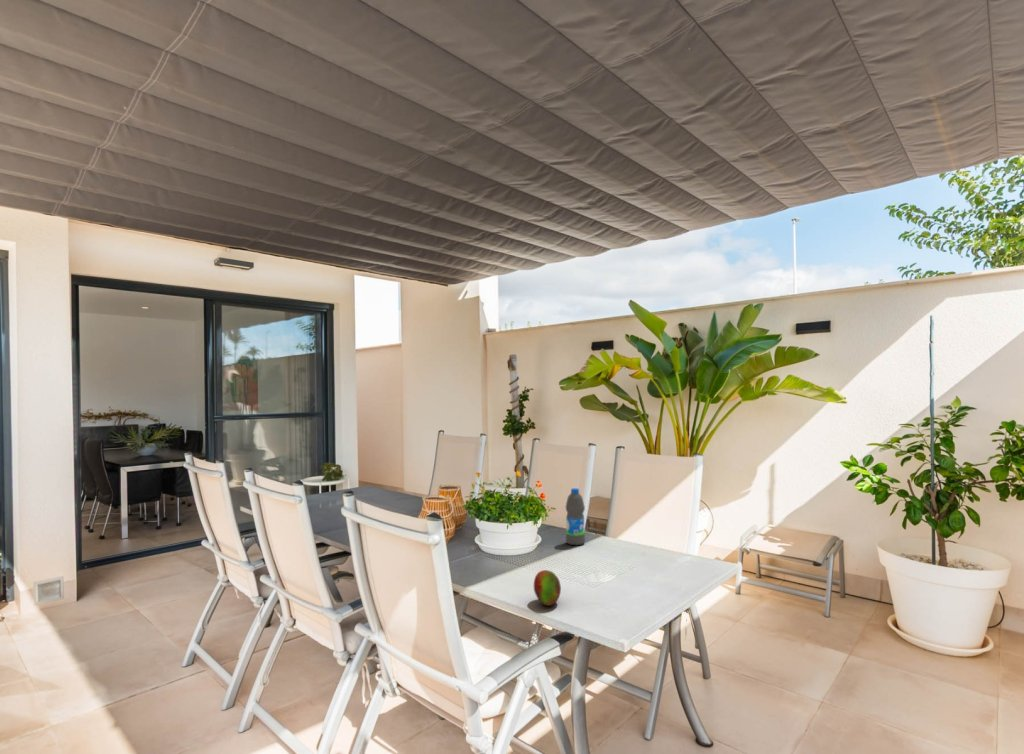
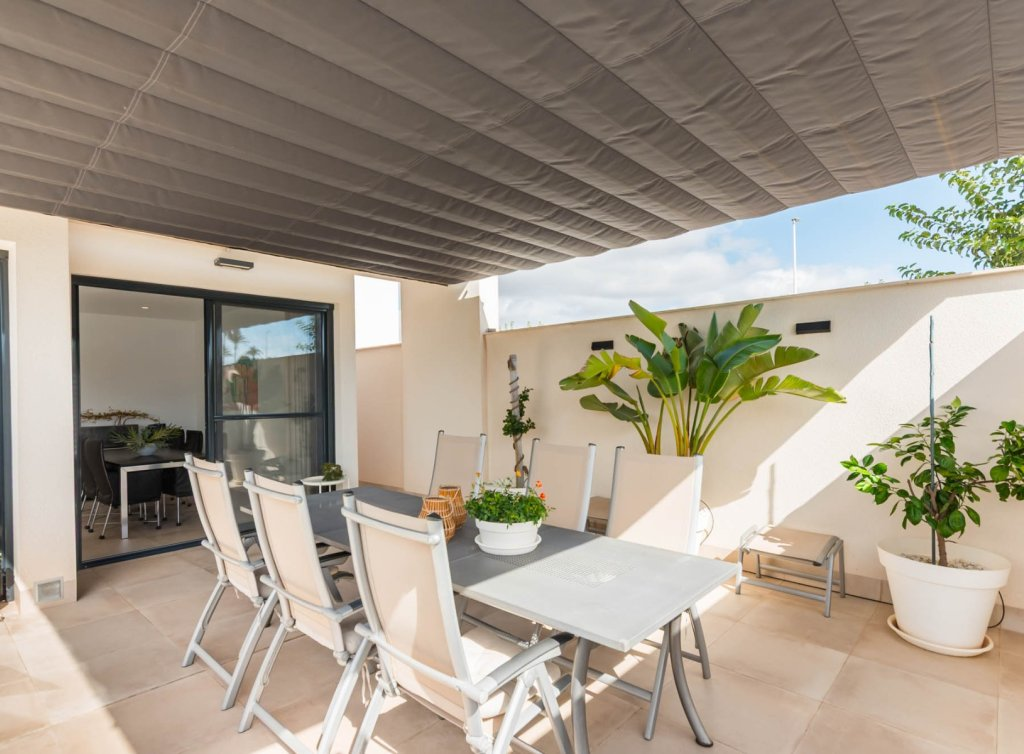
- fruit [533,569,562,607]
- water bottle [565,487,586,546]
